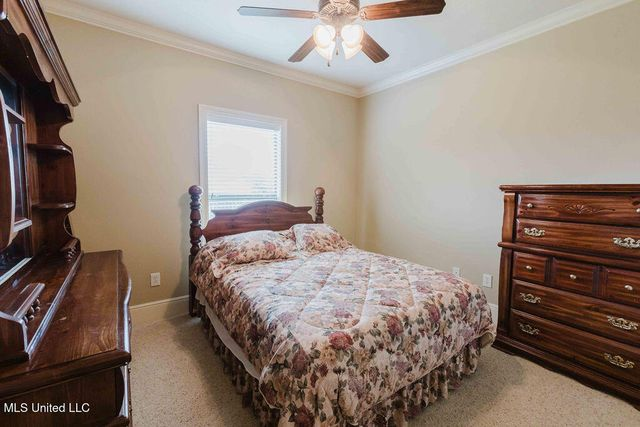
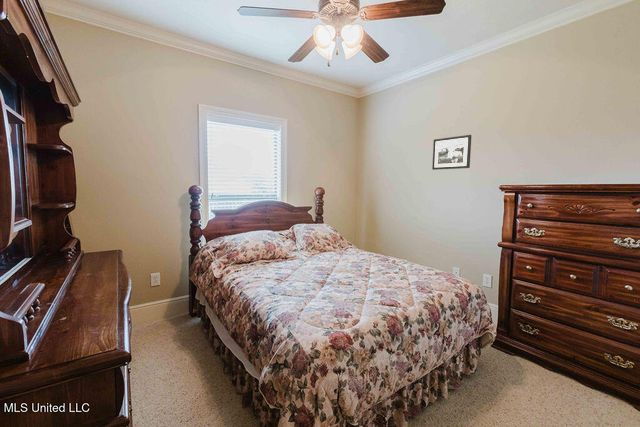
+ picture frame [431,134,472,171]
